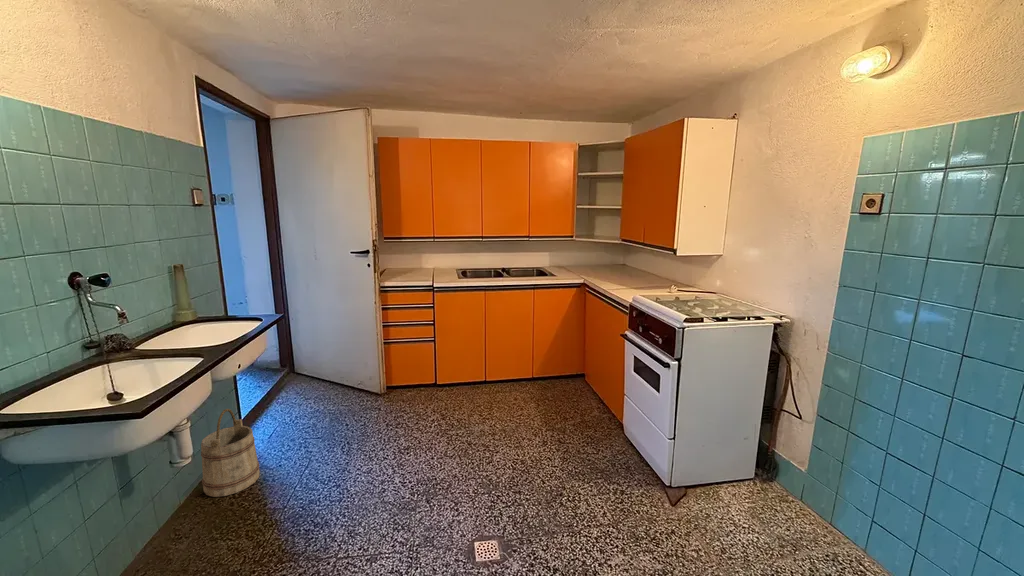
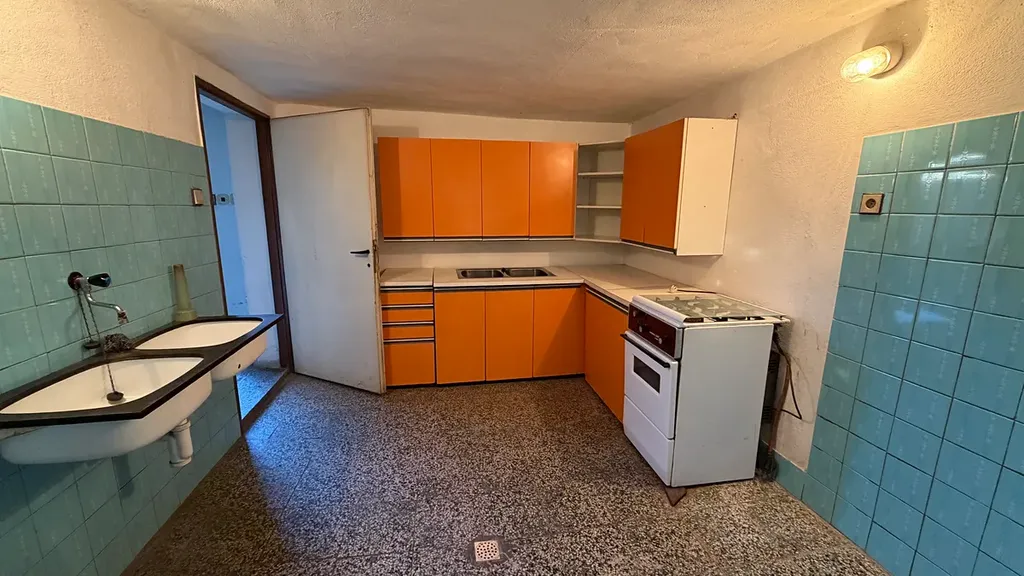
- bucket [200,408,260,498]
